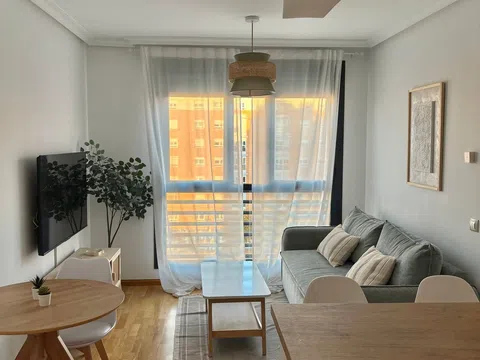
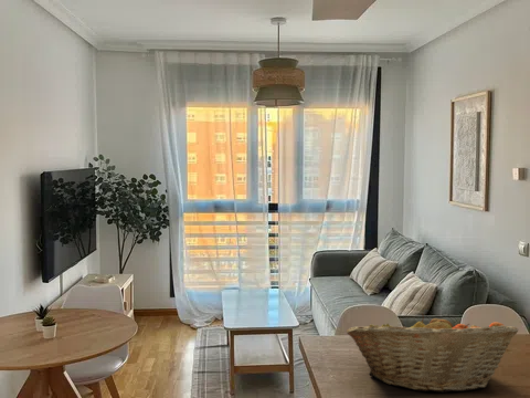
+ fruit basket [346,312,519,394]
